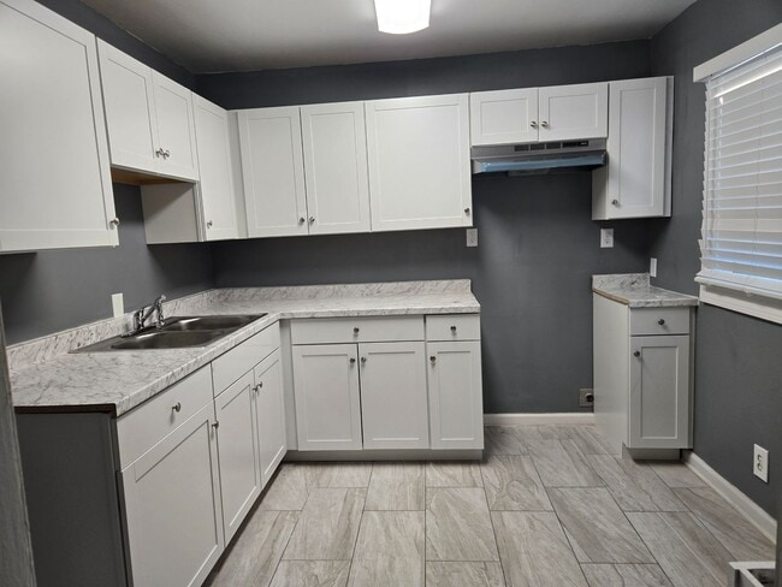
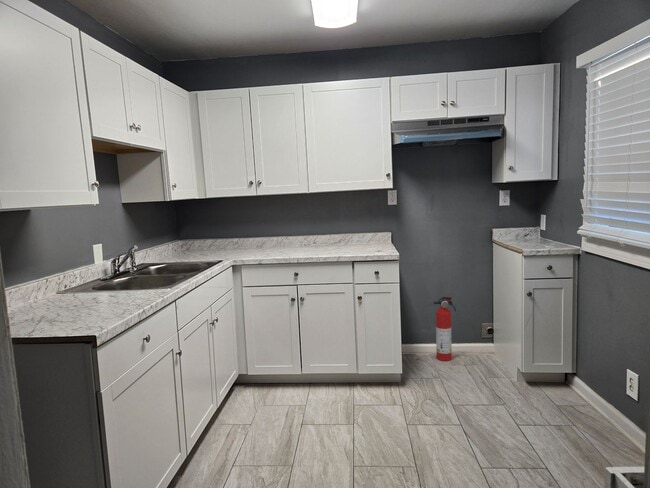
+ fire extinguisher [433,296,457,362]
